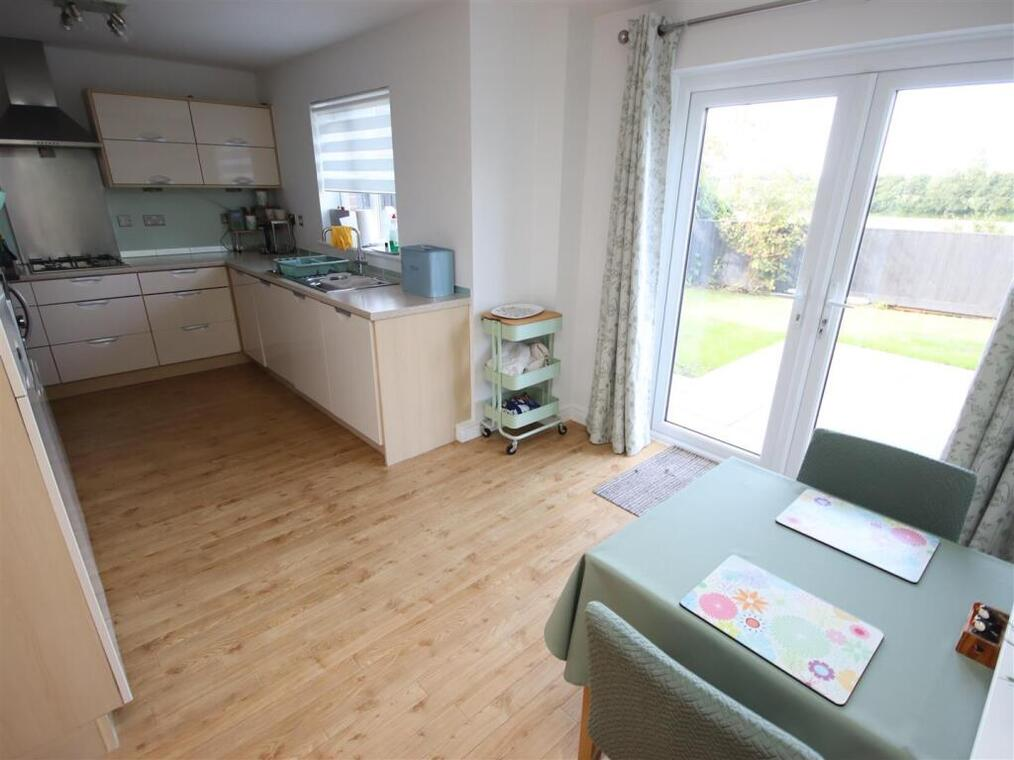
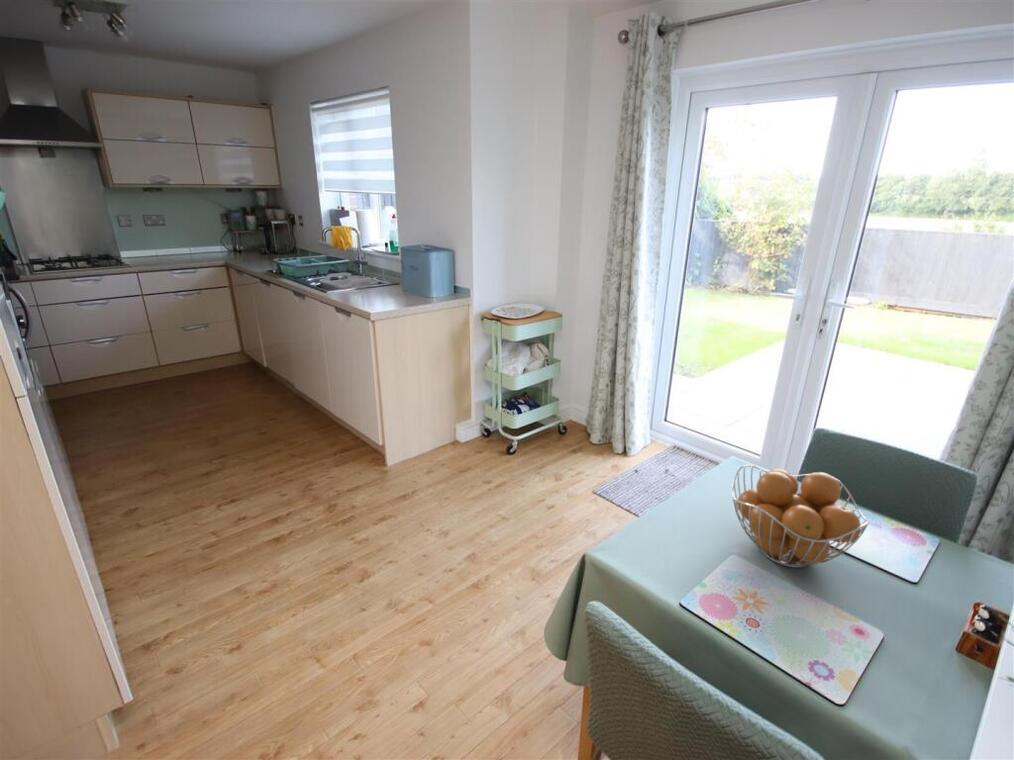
+ fruit basket [731,463,871,569]
